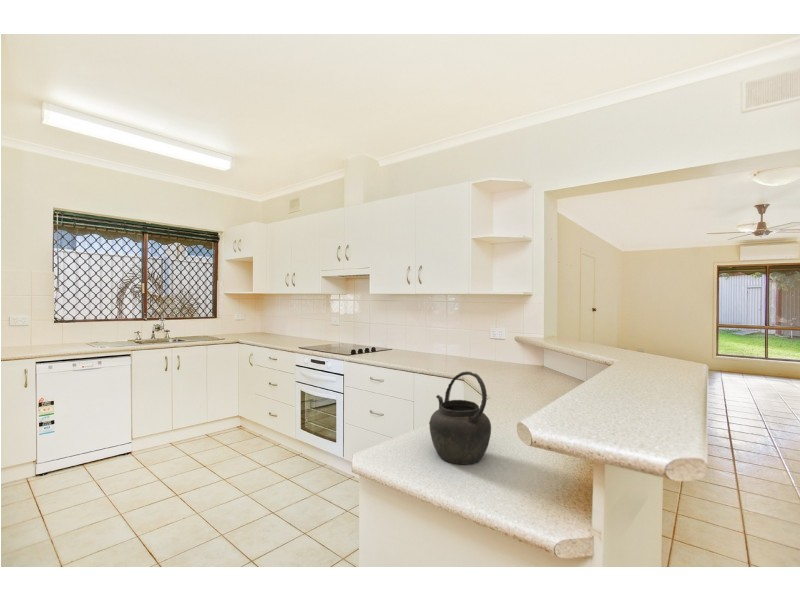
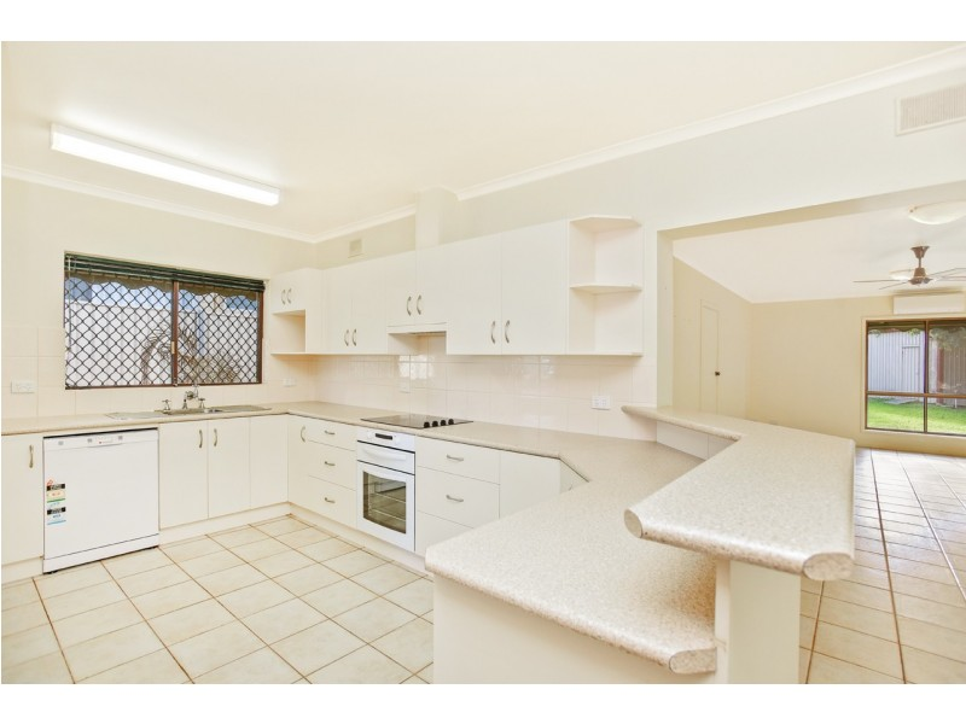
- kettle [428,370,492,466]
